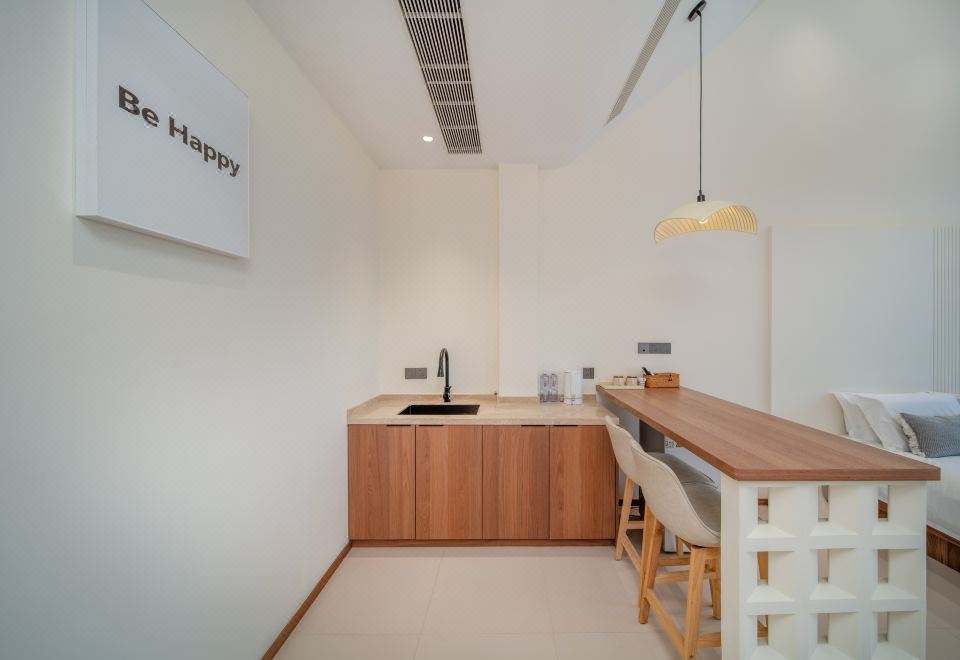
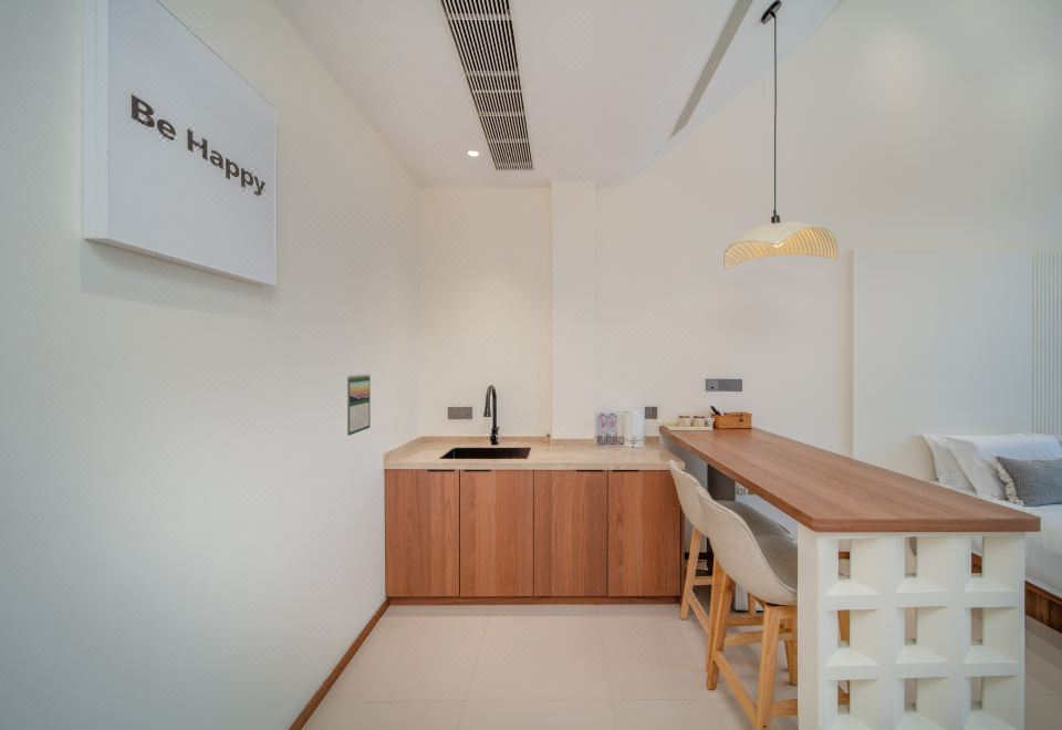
+ calendar [346,373,371,437]
